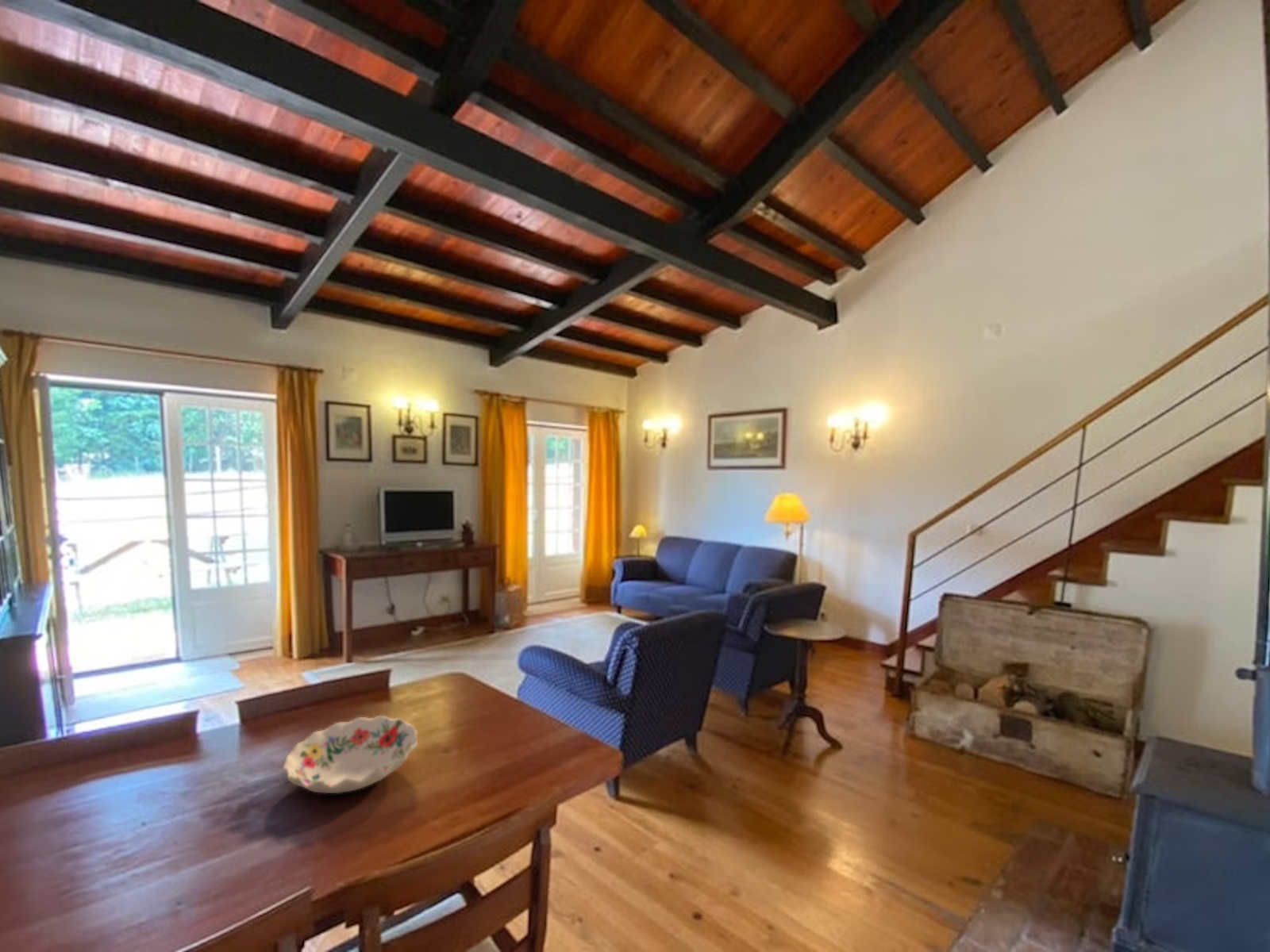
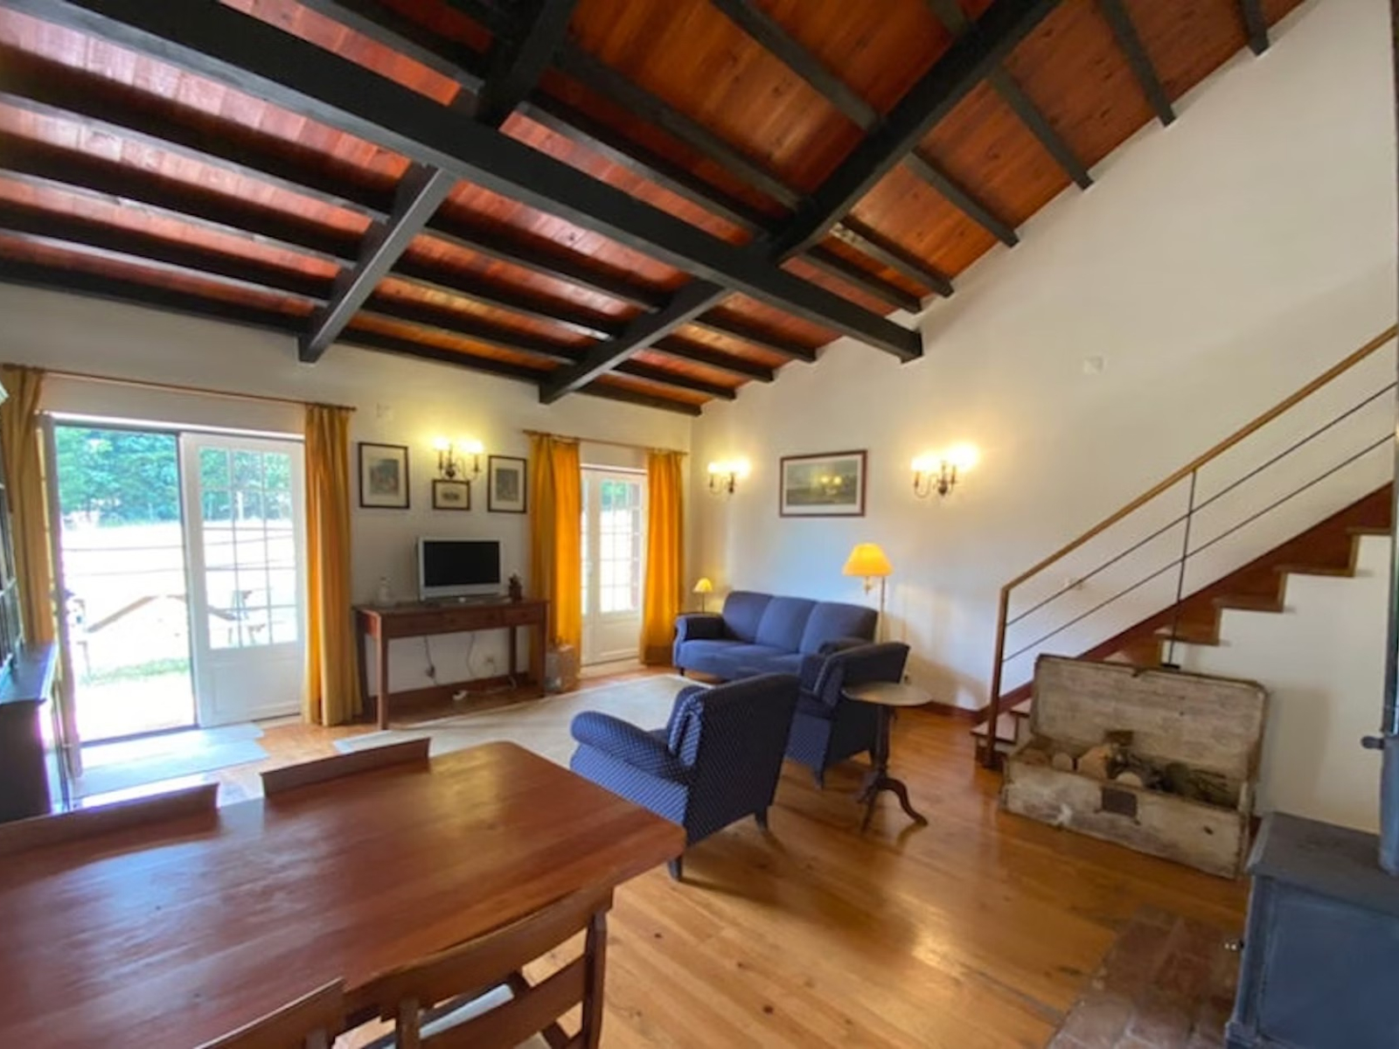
- decorative bowl [282,715,418,794]
